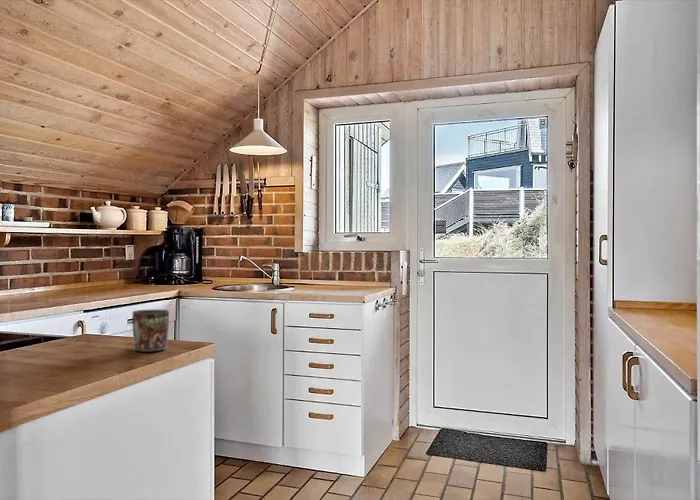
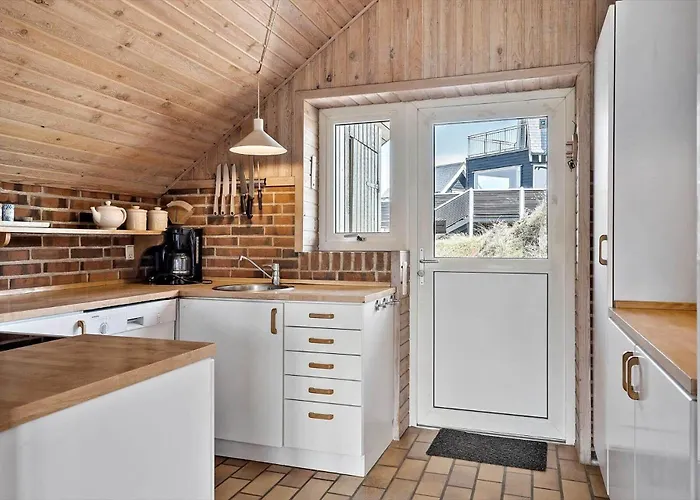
- mug [131,309,170,352]
